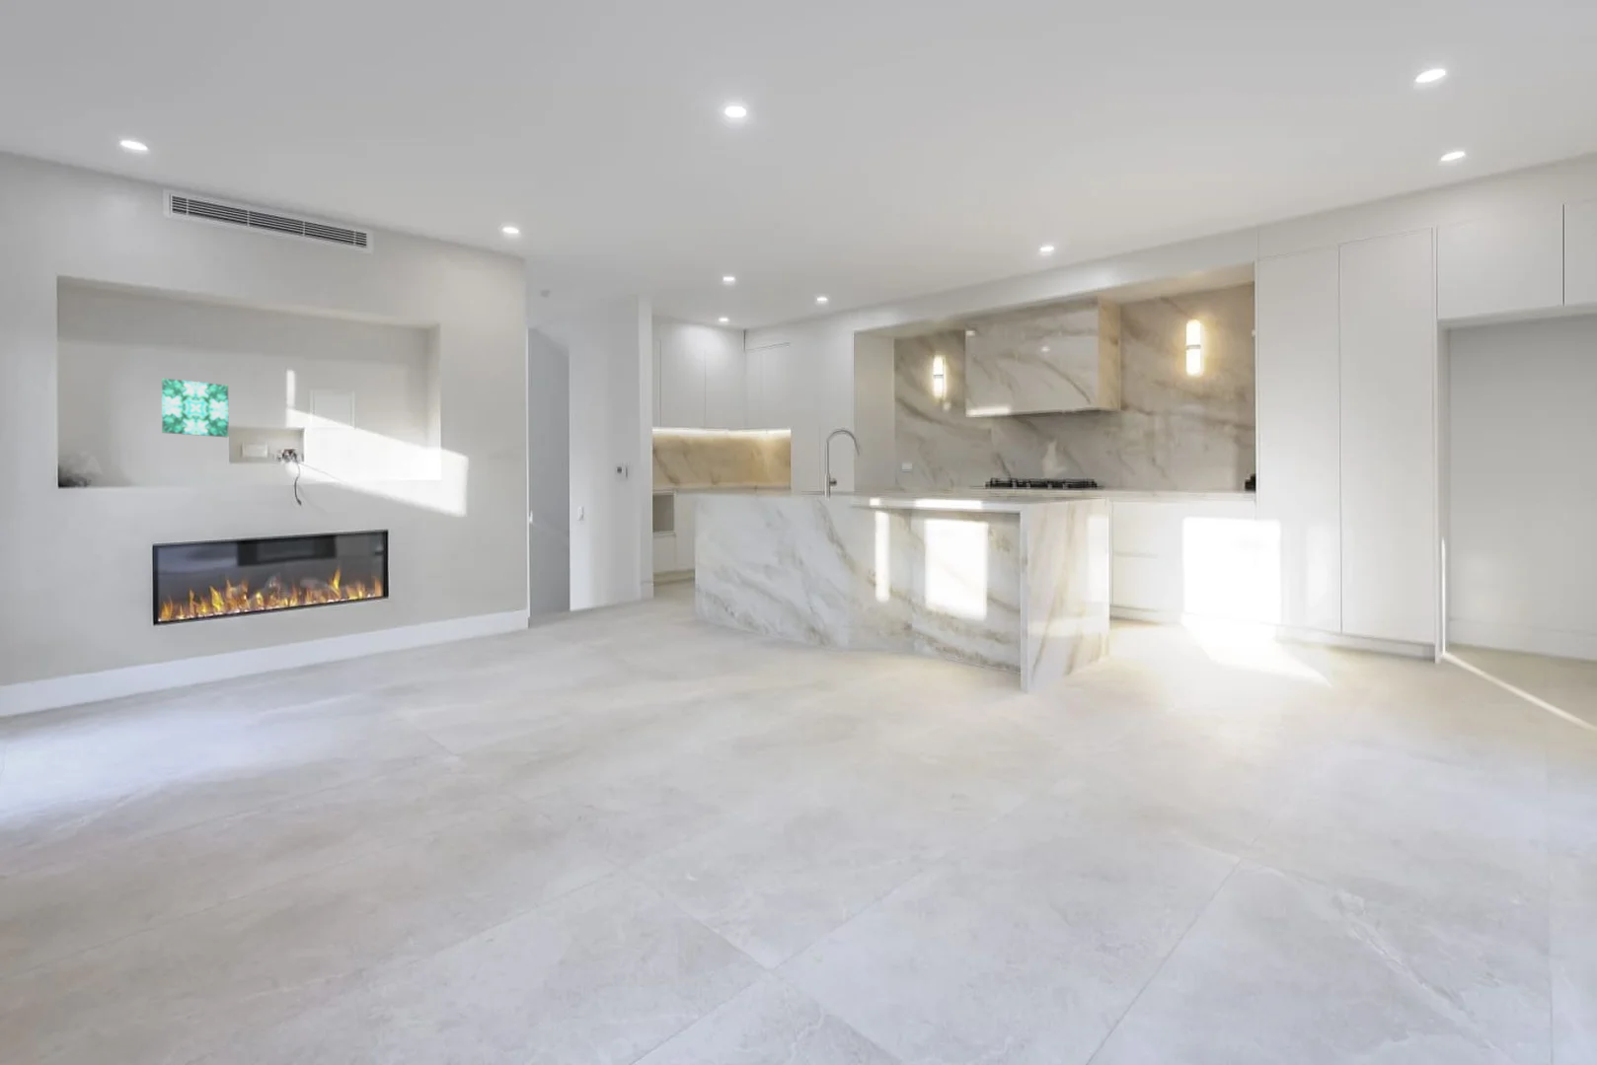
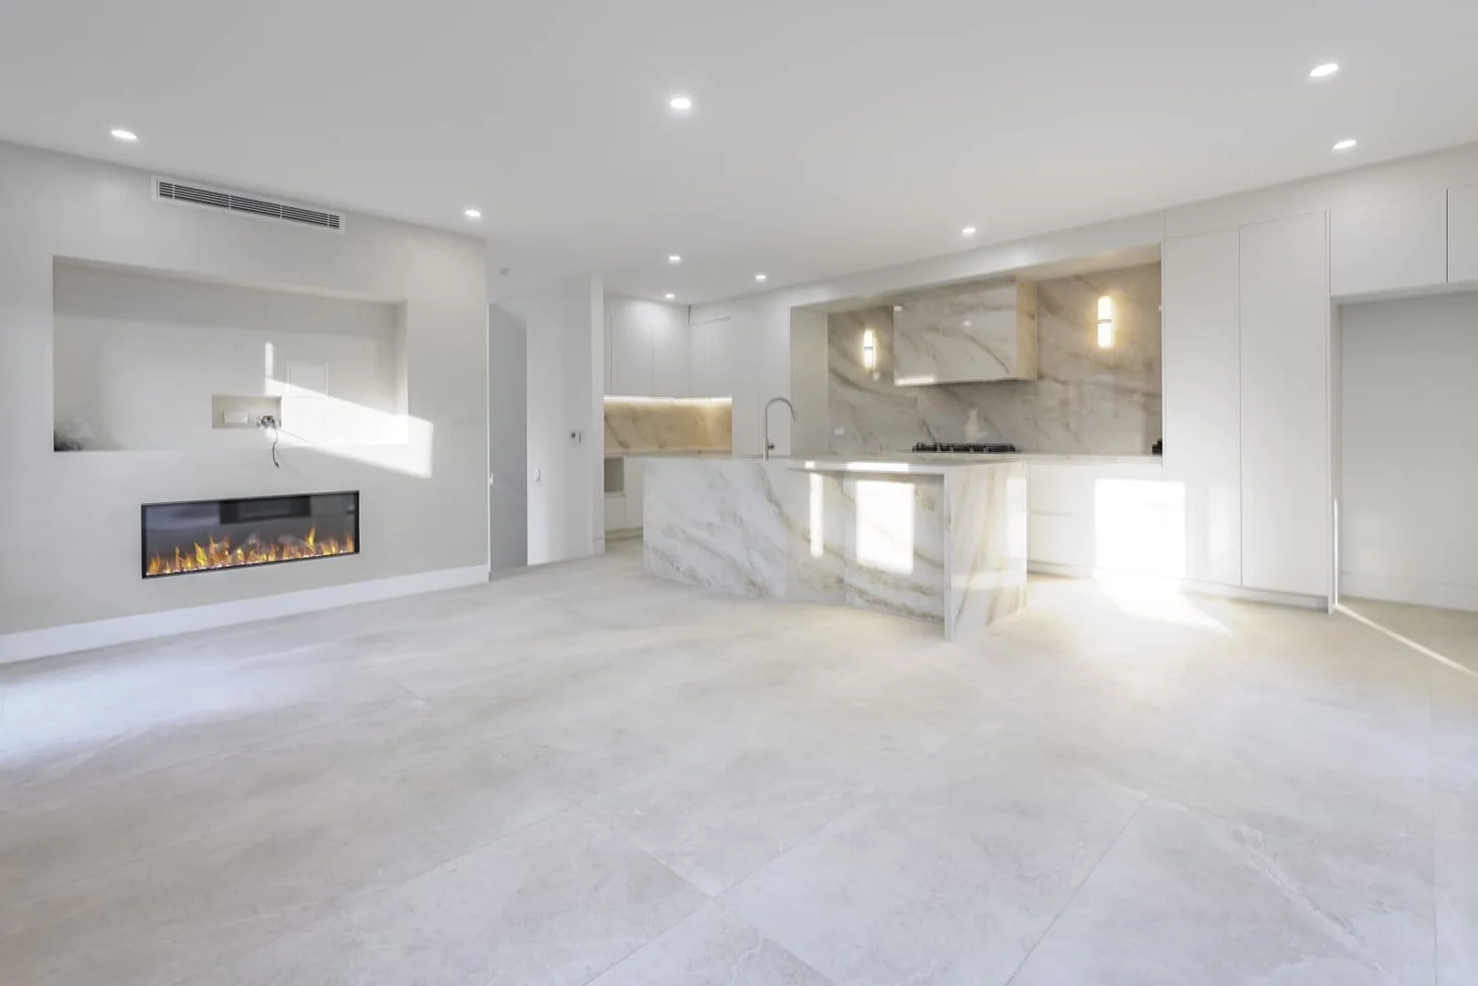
- wall art [161,378,230,437]
